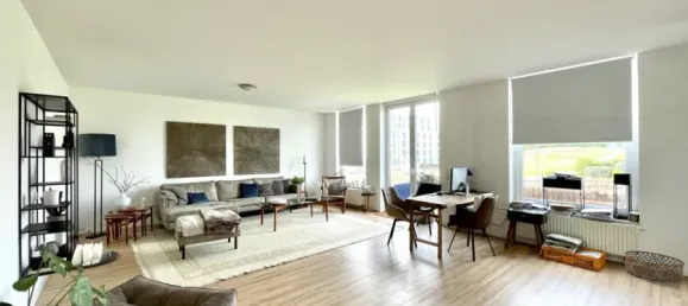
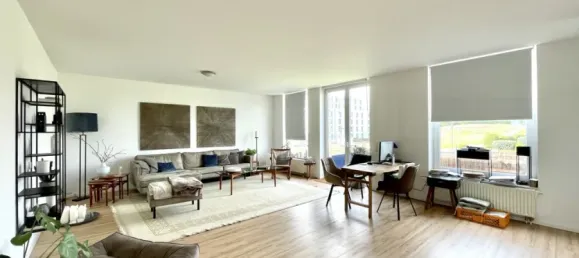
- basket [623,249,686,283]
